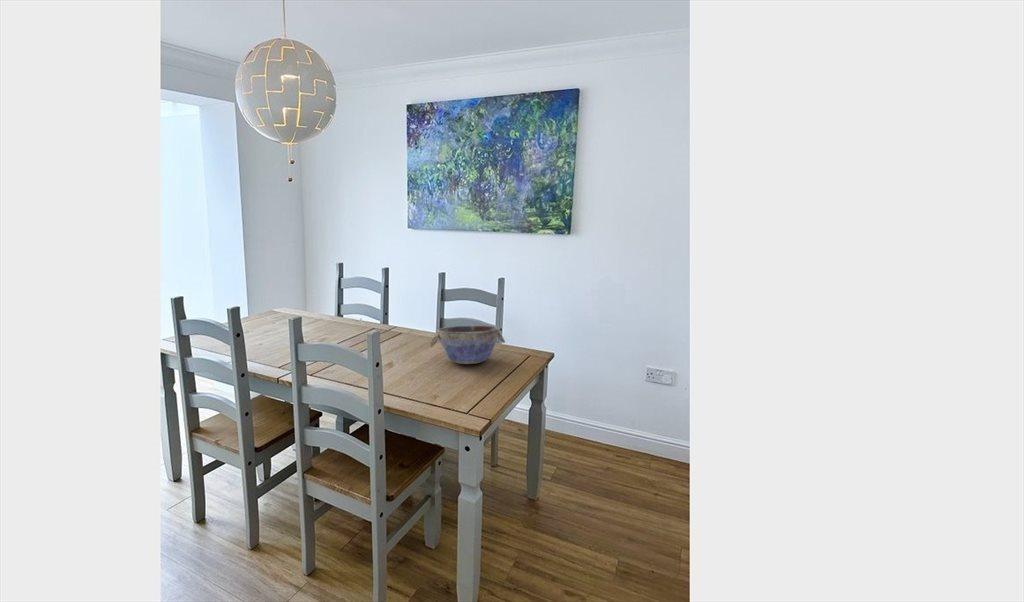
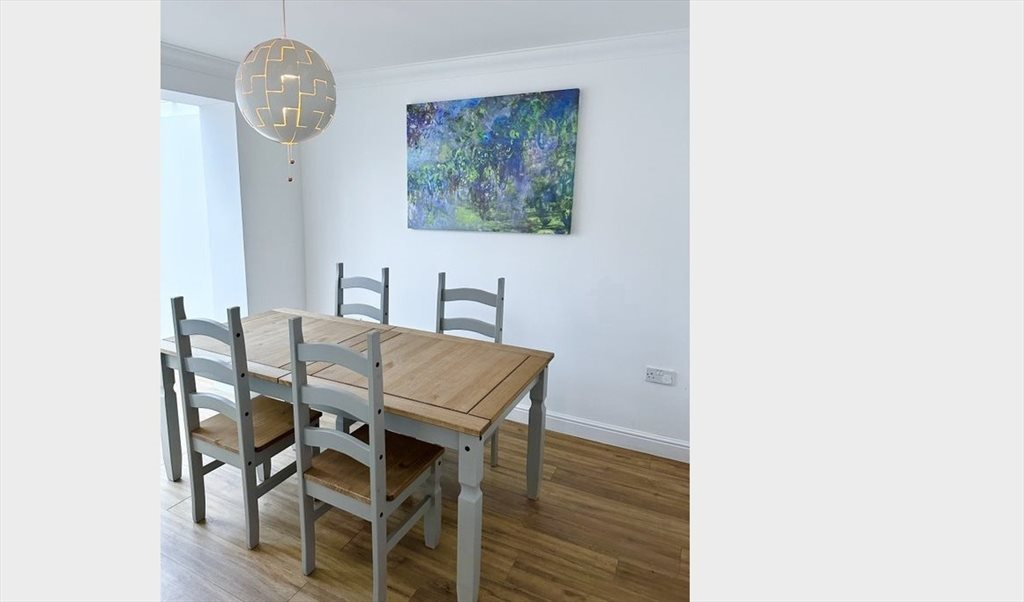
- bowl [429,325,506,365]
